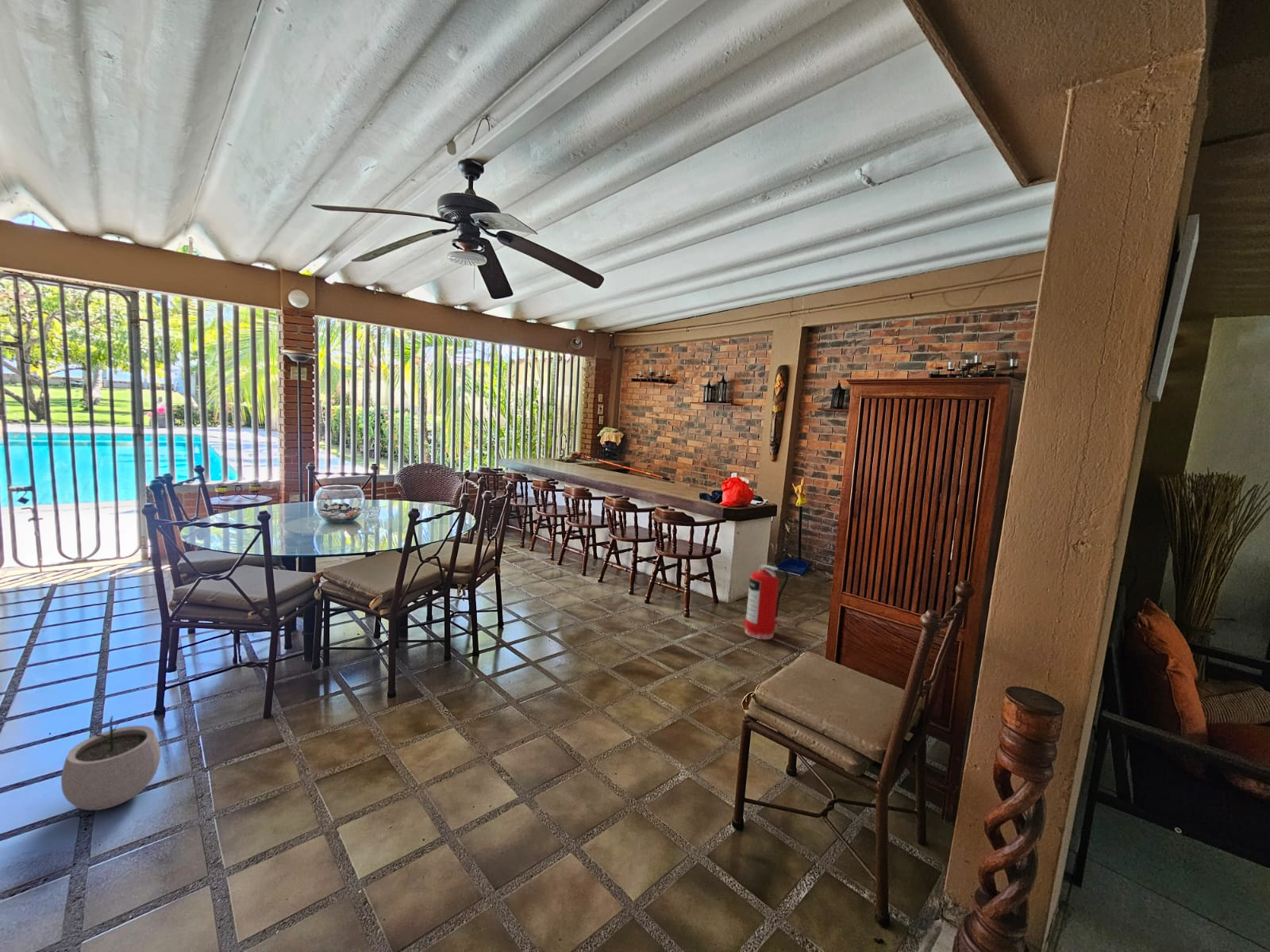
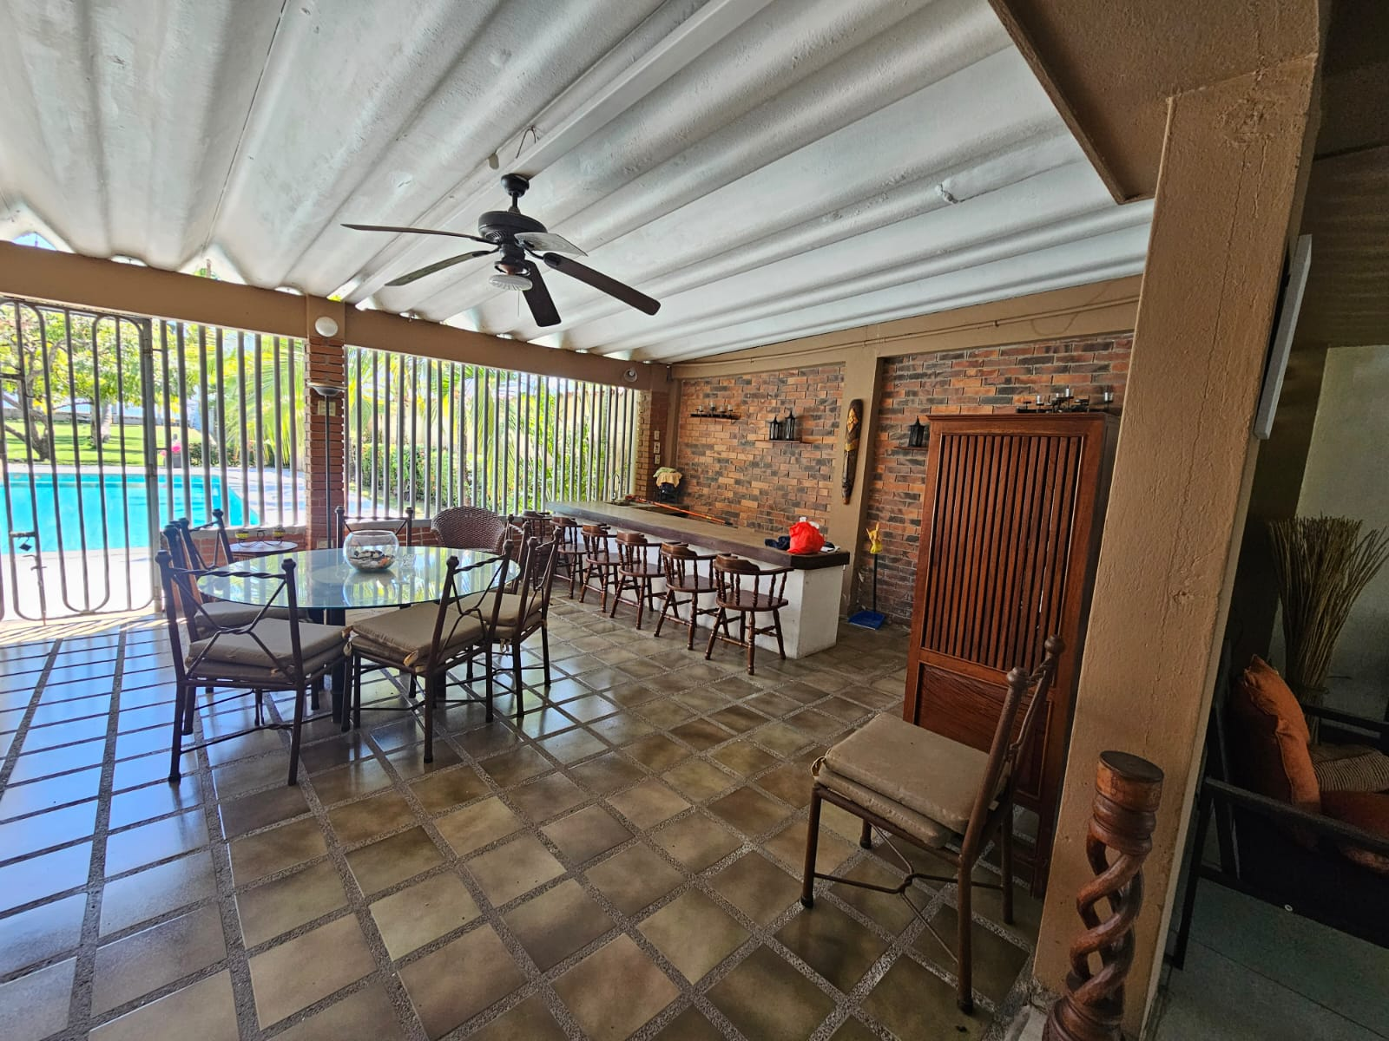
- fire extinguisher [744,564,789,640]
- plant pot [60,715,162,811]
